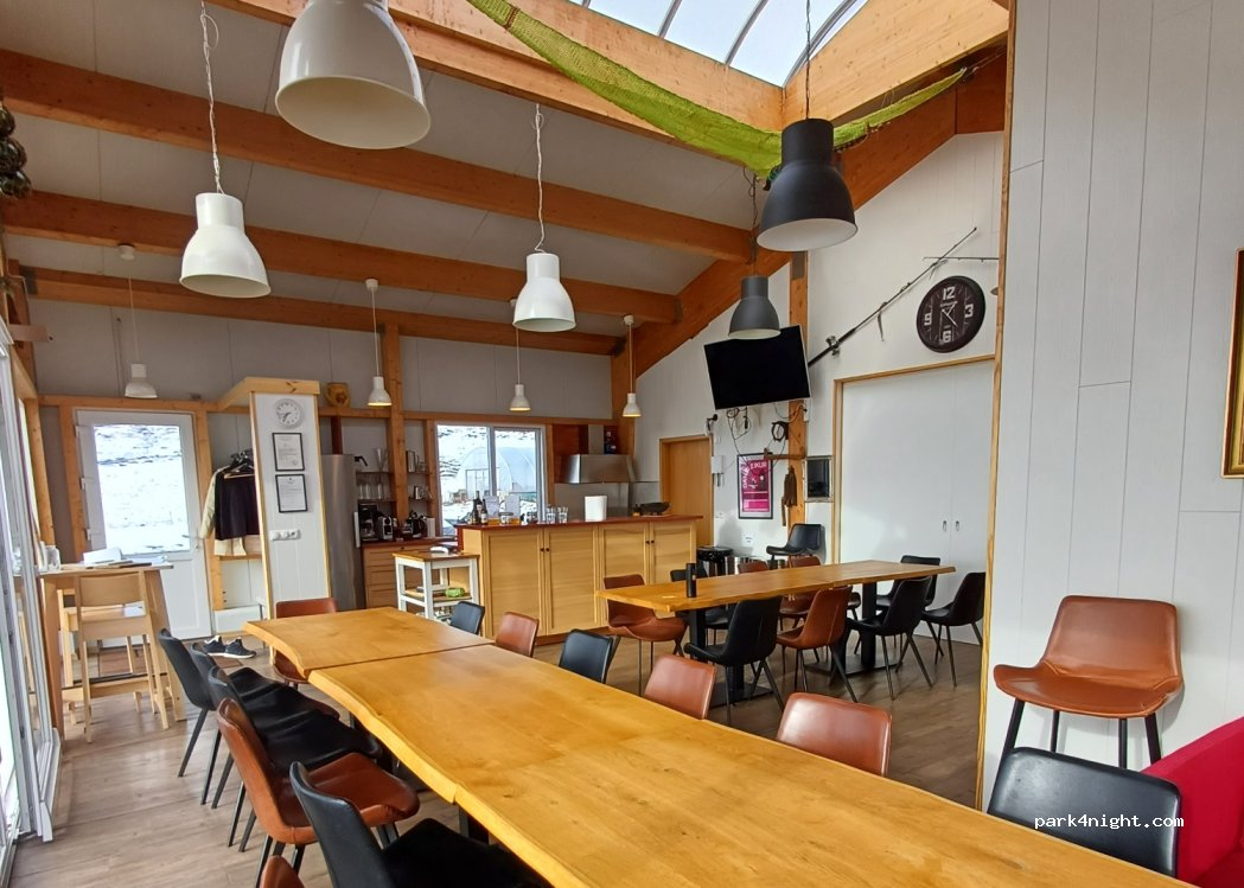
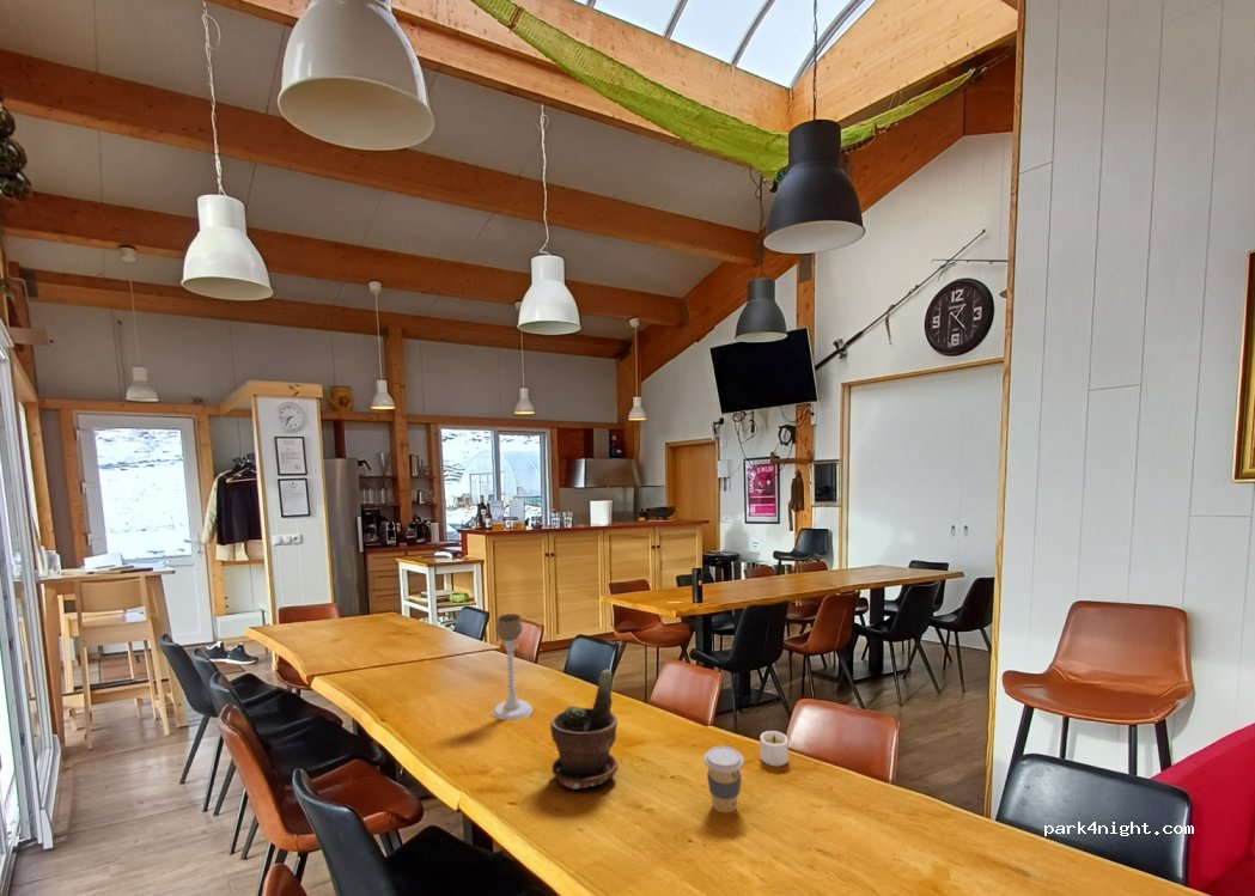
+ candle holder [492,612,534,721]
+ coffee cup [703,745,745,813]
+ candle [760,730,790,767]
+ potted plant [549,668,619,790]
